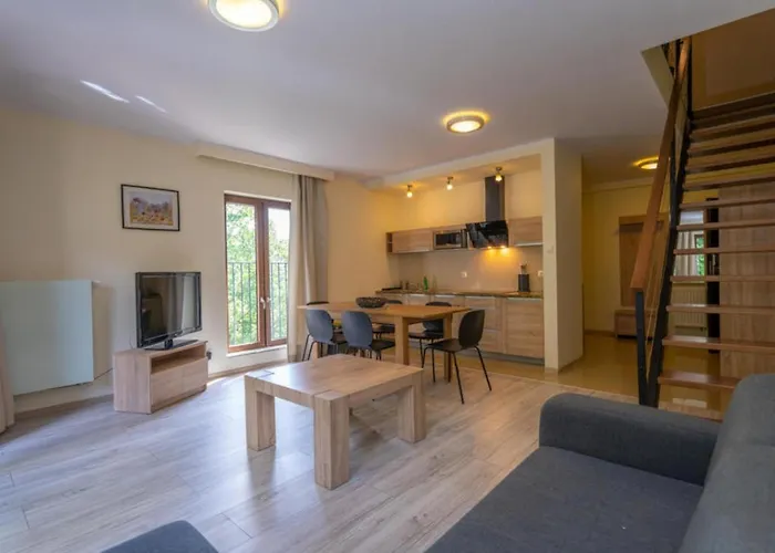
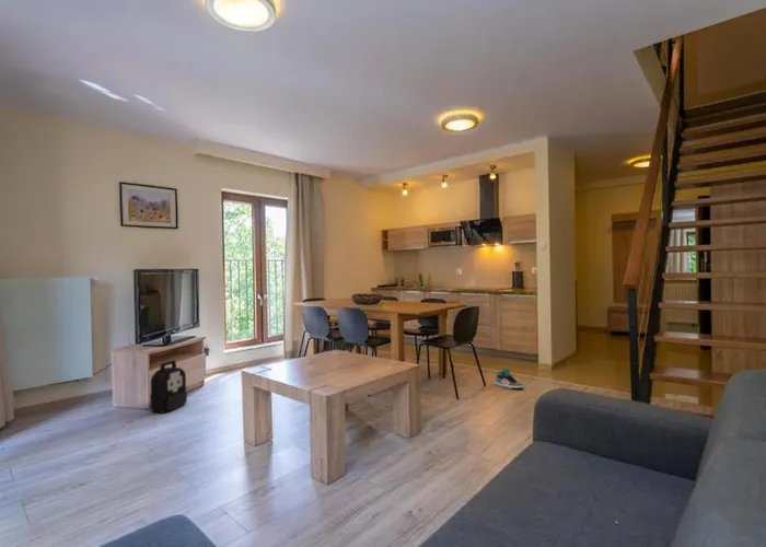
+ sneaker [495,368,525,389]
+ backpack [149,359,188,415]
